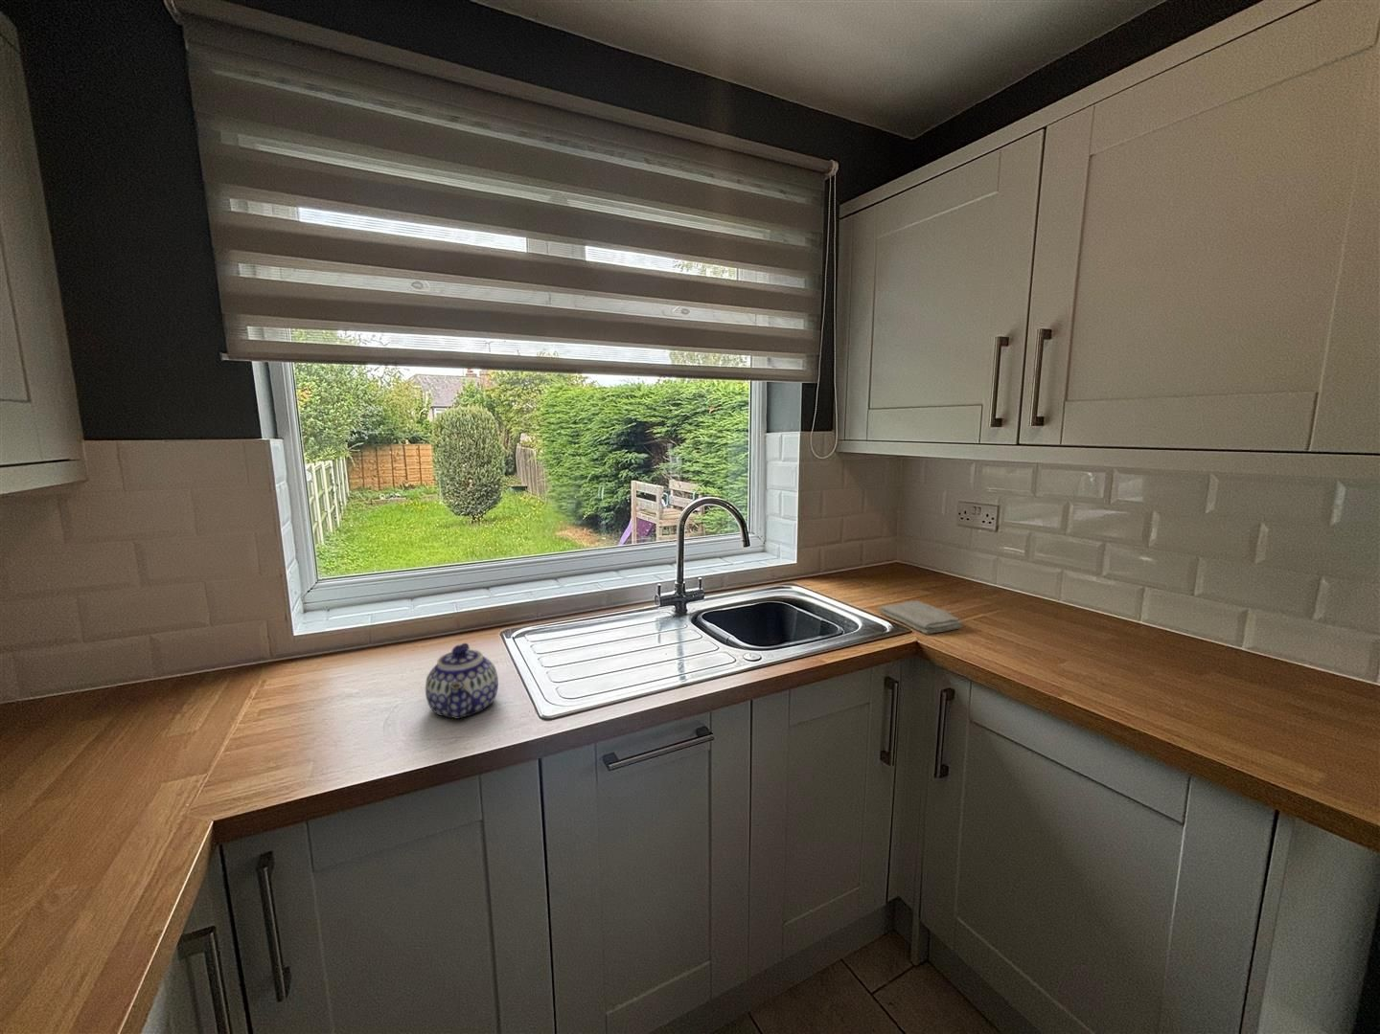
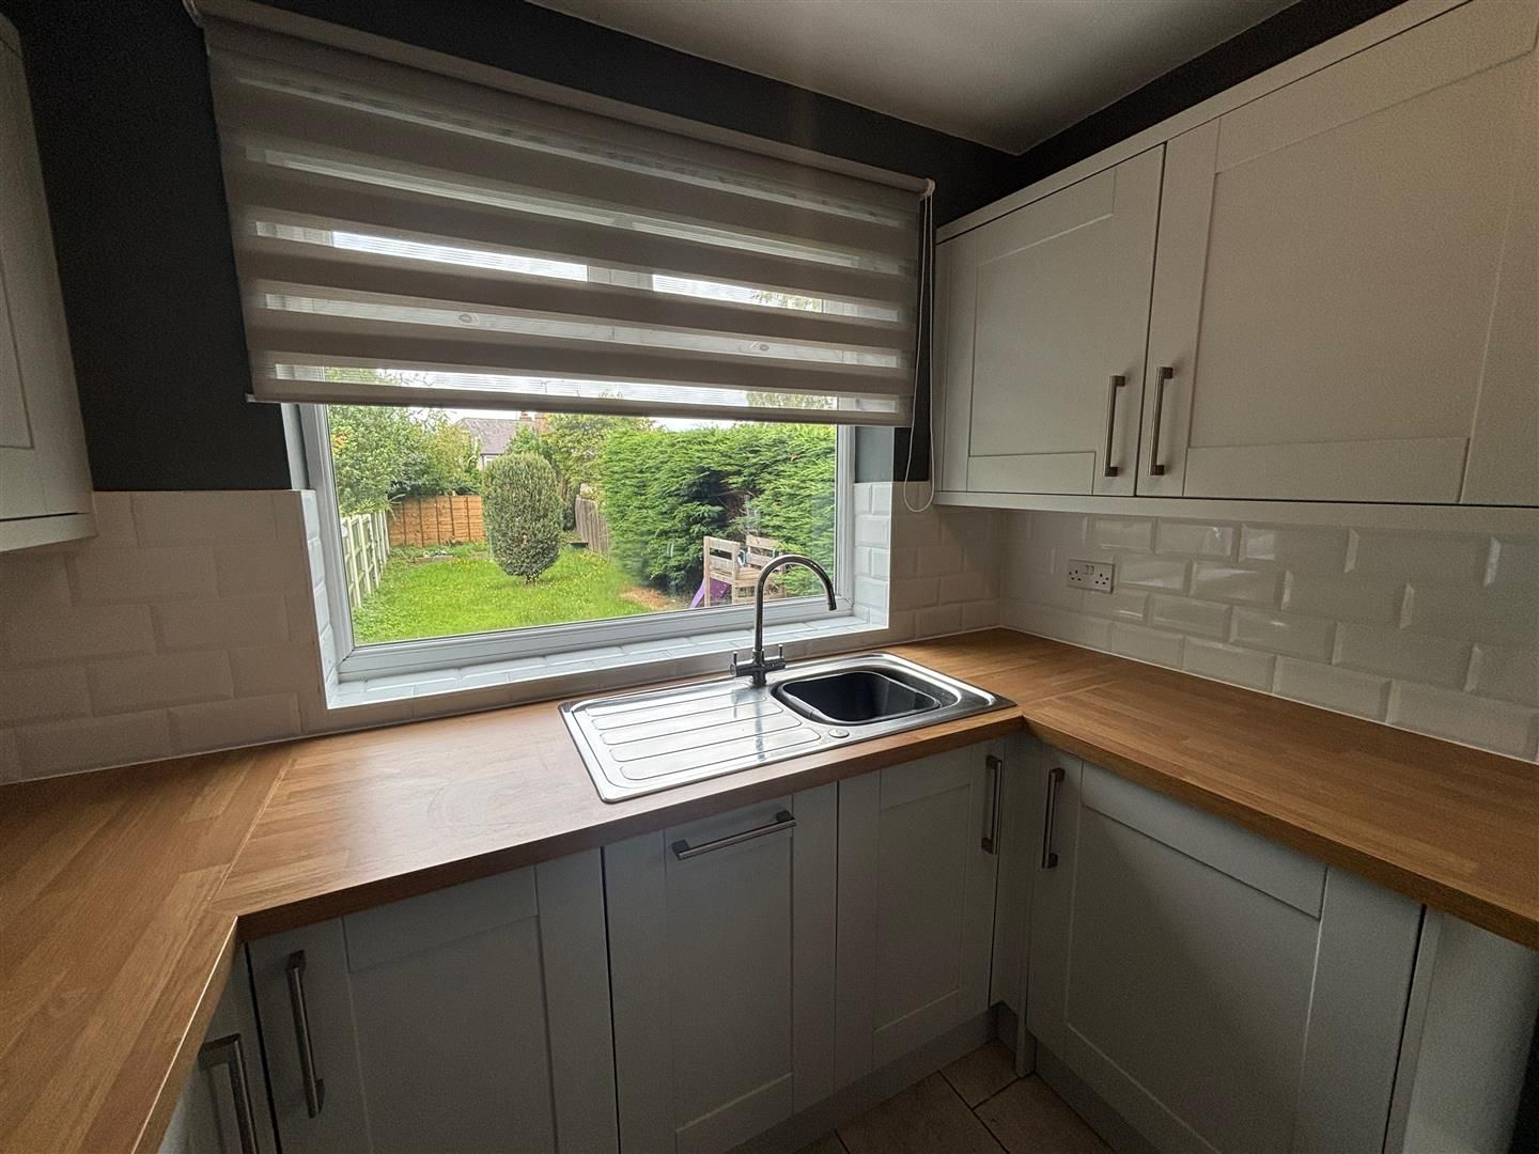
- washcloth [879,601,963,634]
- teapot [425,642,499,720]
